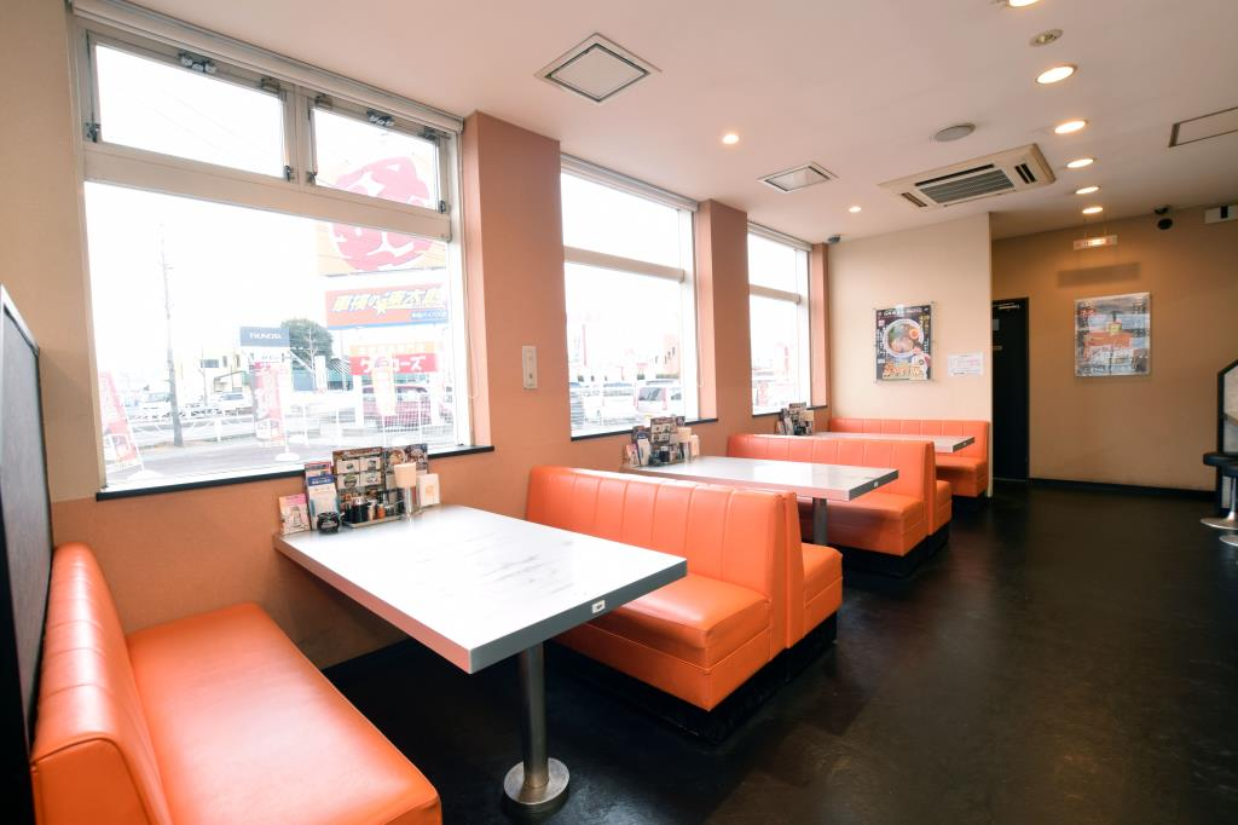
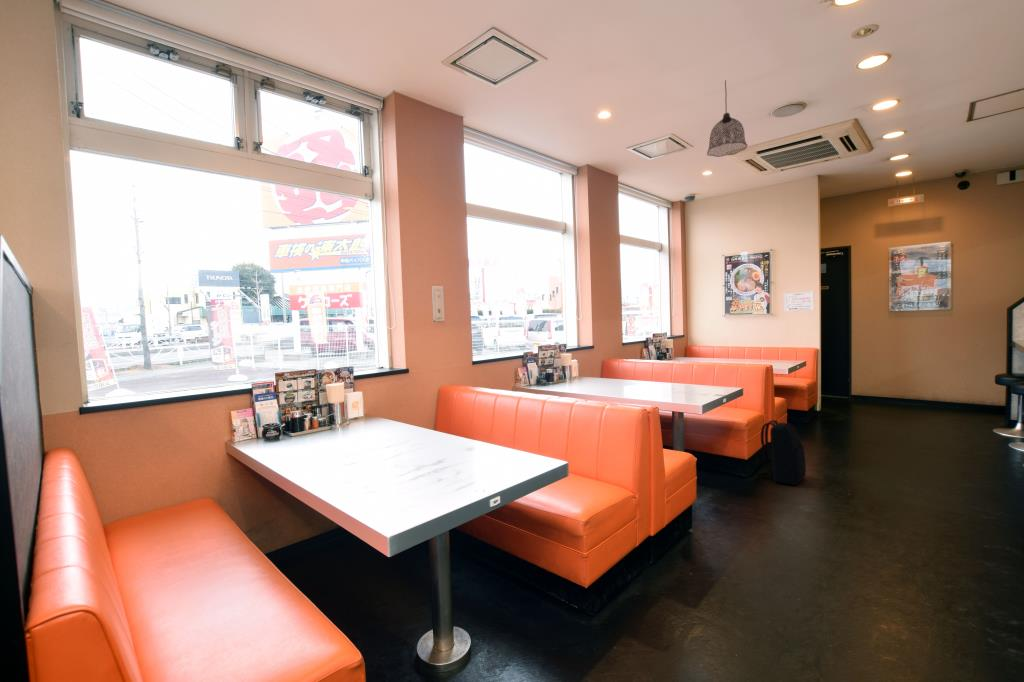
+ pendant lamp [706,79,748,158]
+ backpack [756,419,807,486]
